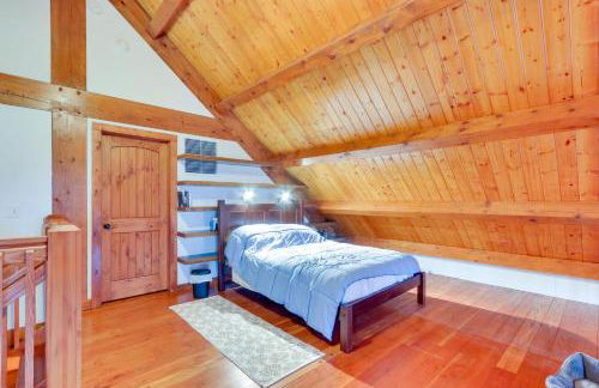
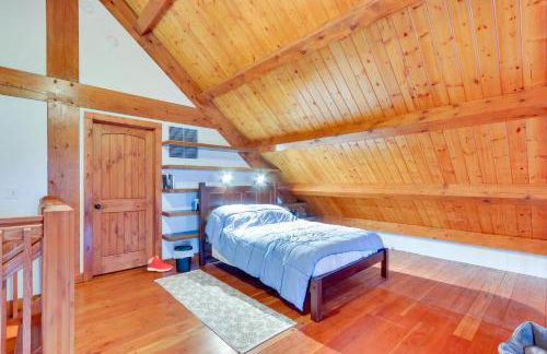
+ sneaker [147,253,174,273]
